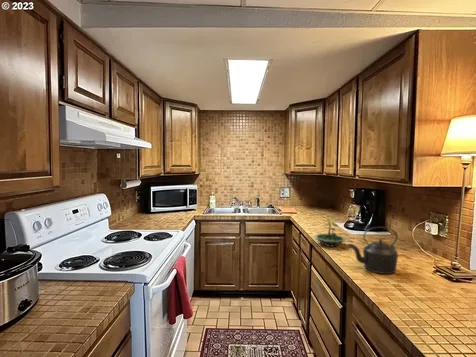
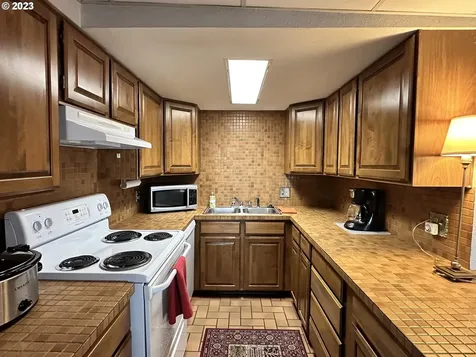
- terrarium [314,214,347,248]
- kettle [347,226,399,275]
